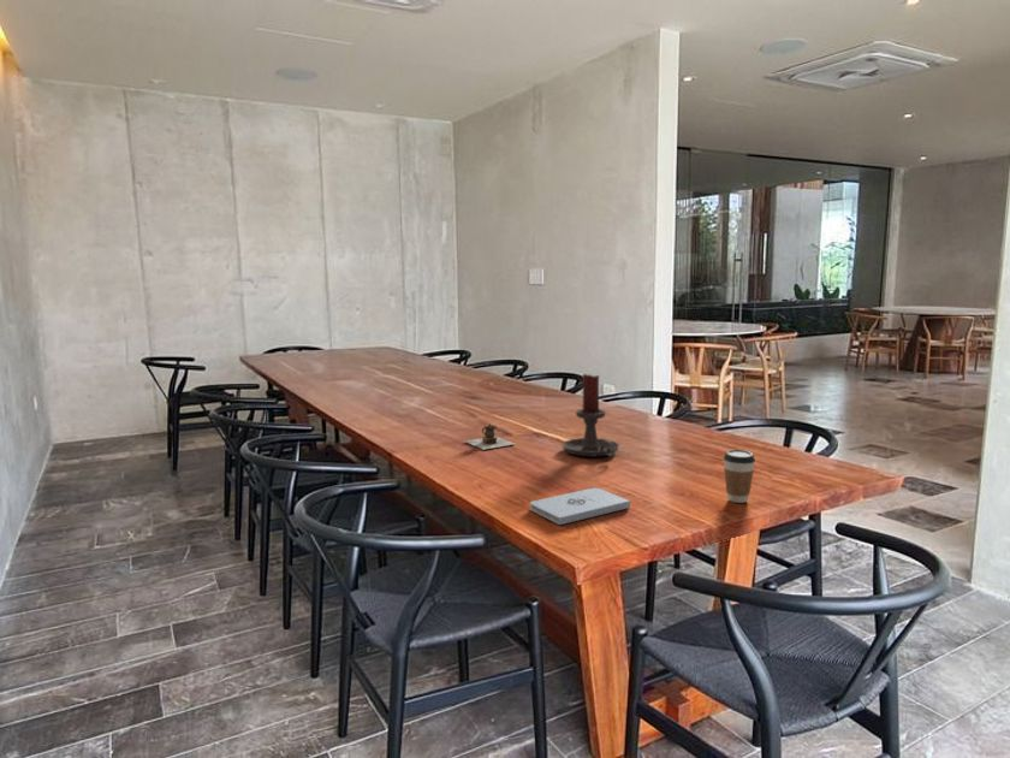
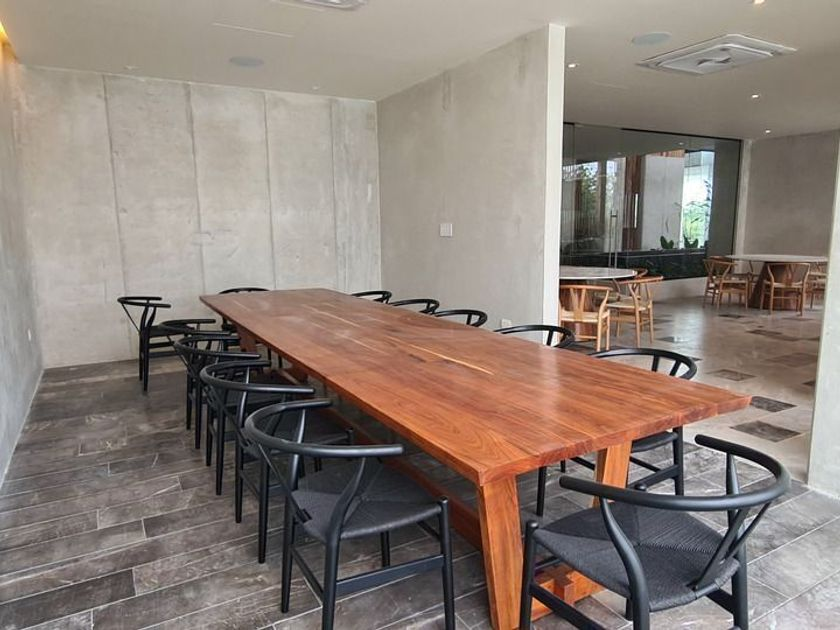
- teapot [464,422,516,451]
- candle holder [562,372,620,457]
- coffee cup [723,449,756,504]
- notepad [529,487,631,526]
